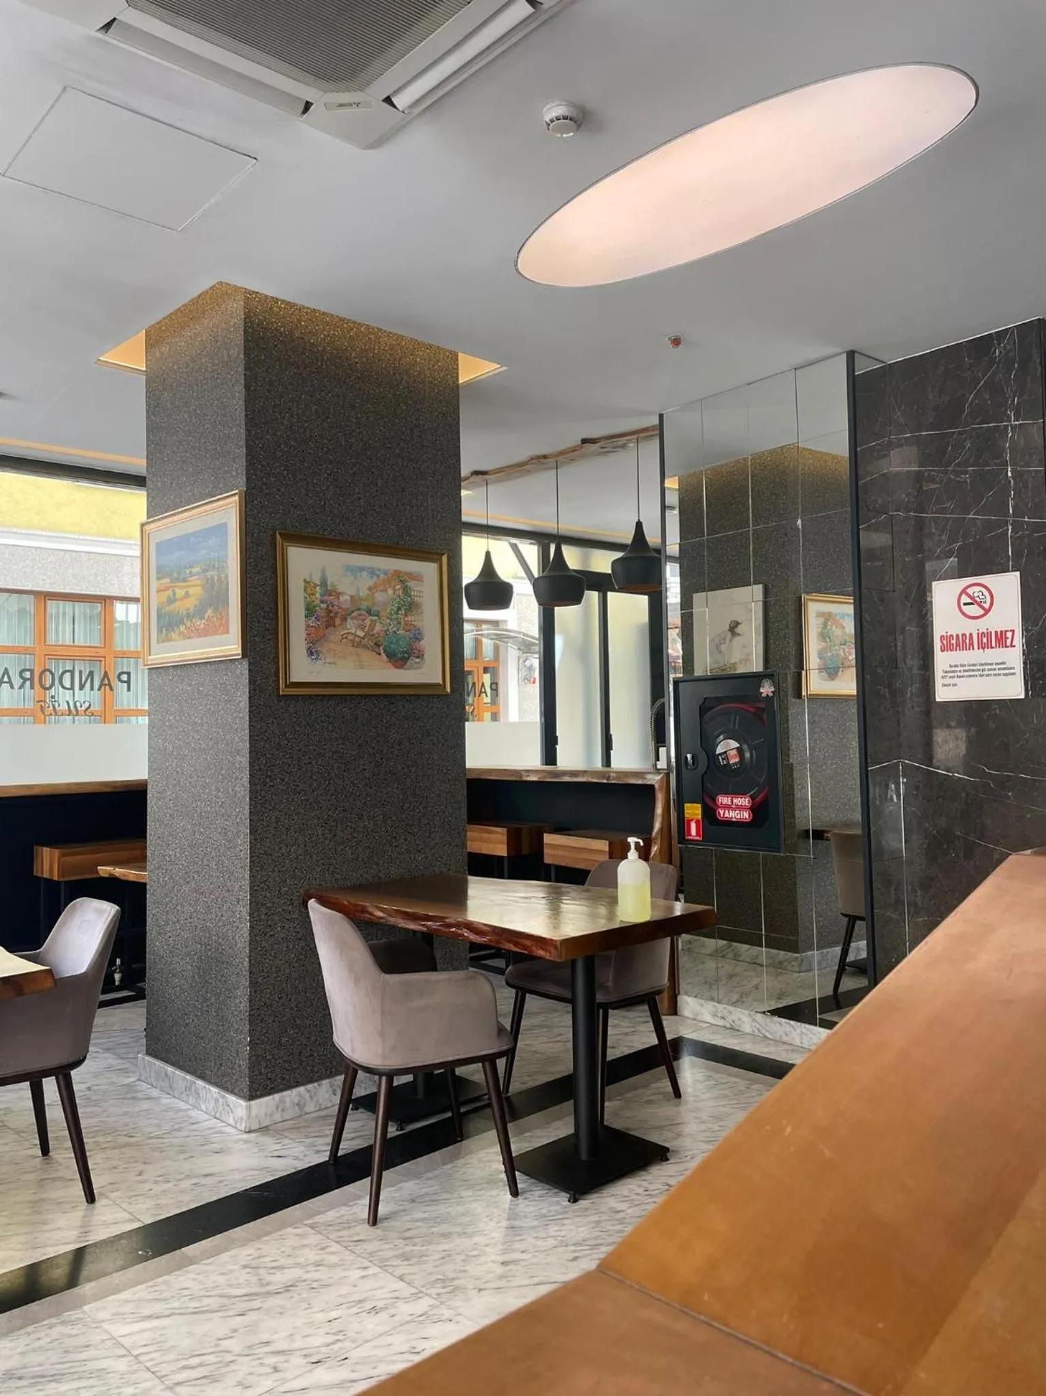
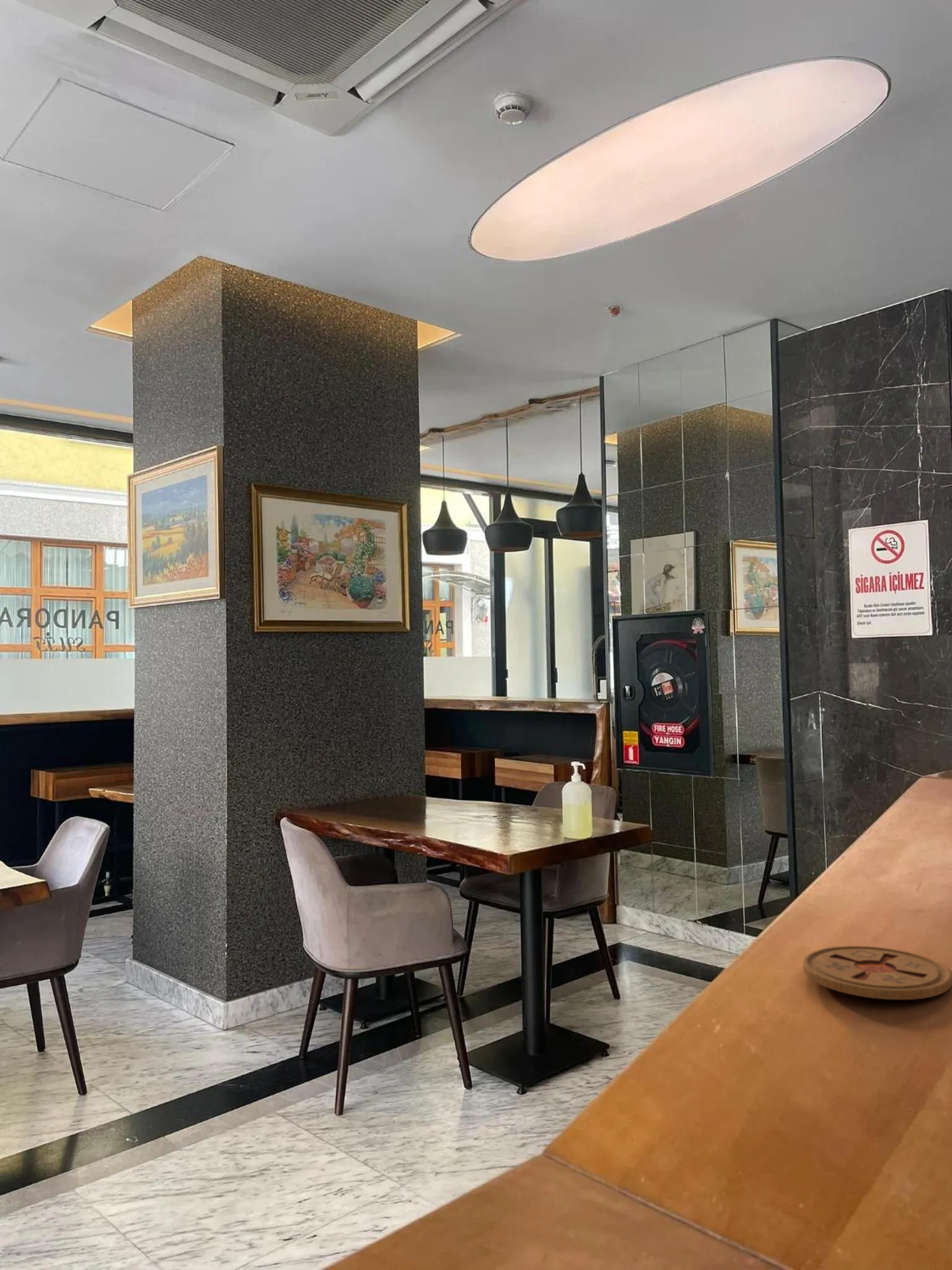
+ coaster [803,945,952,1000]
